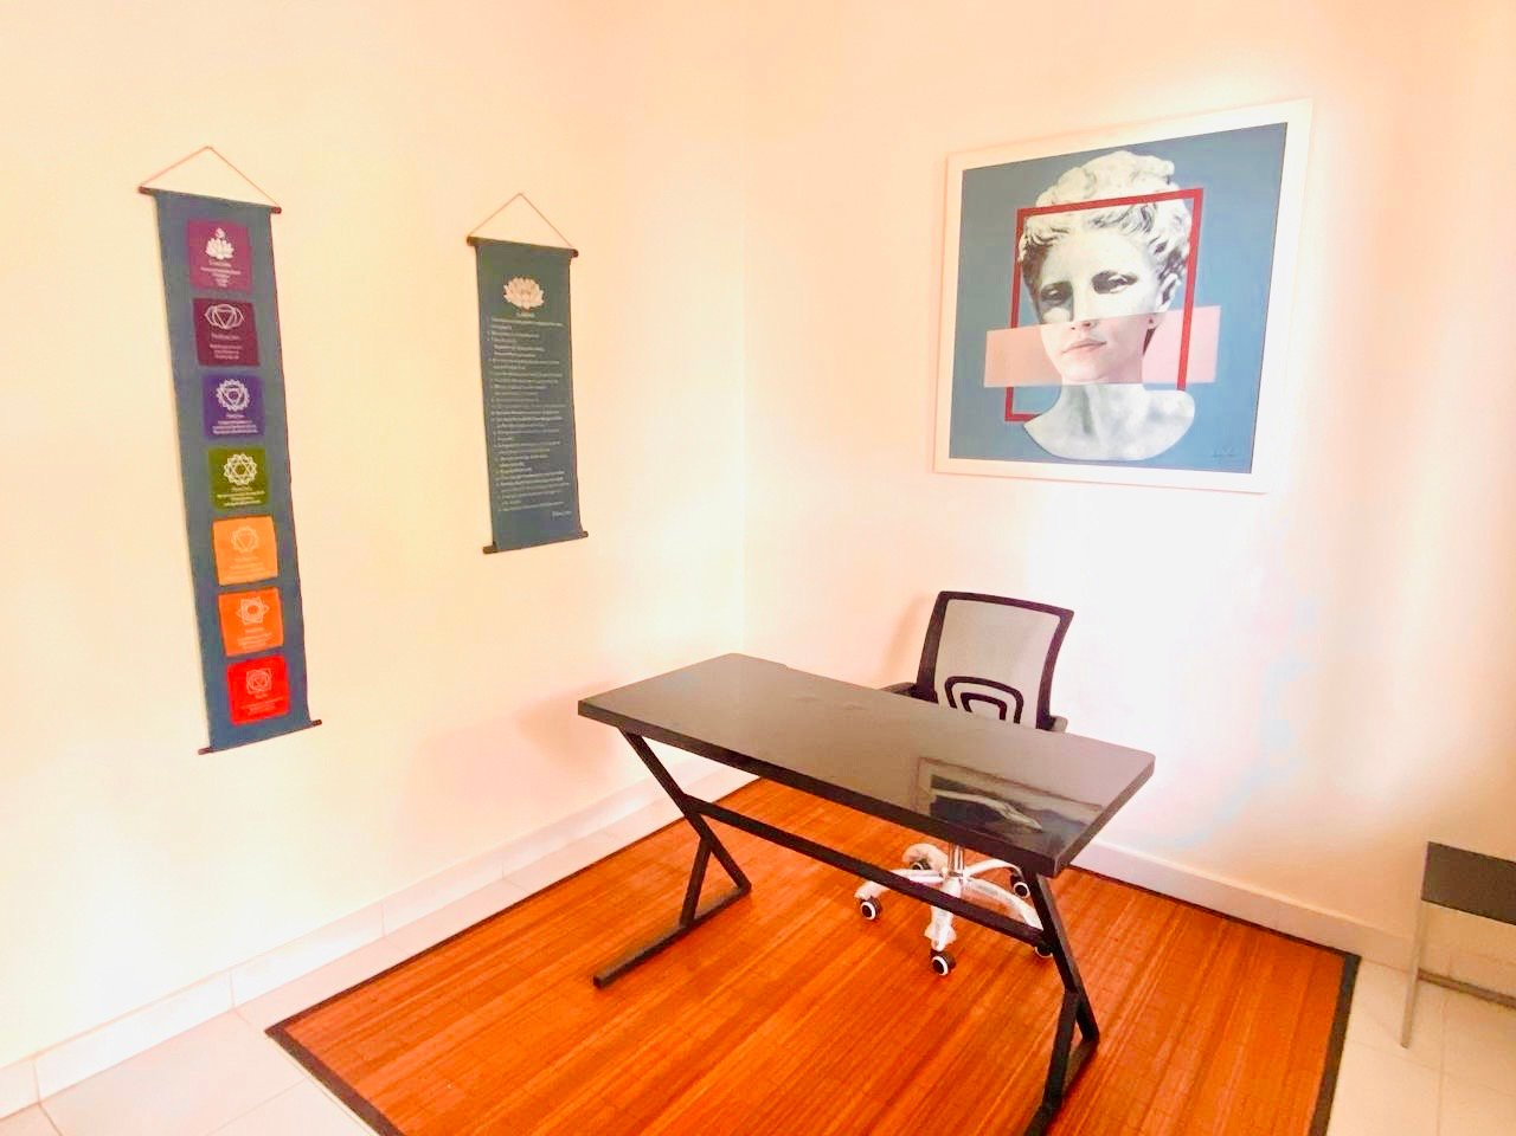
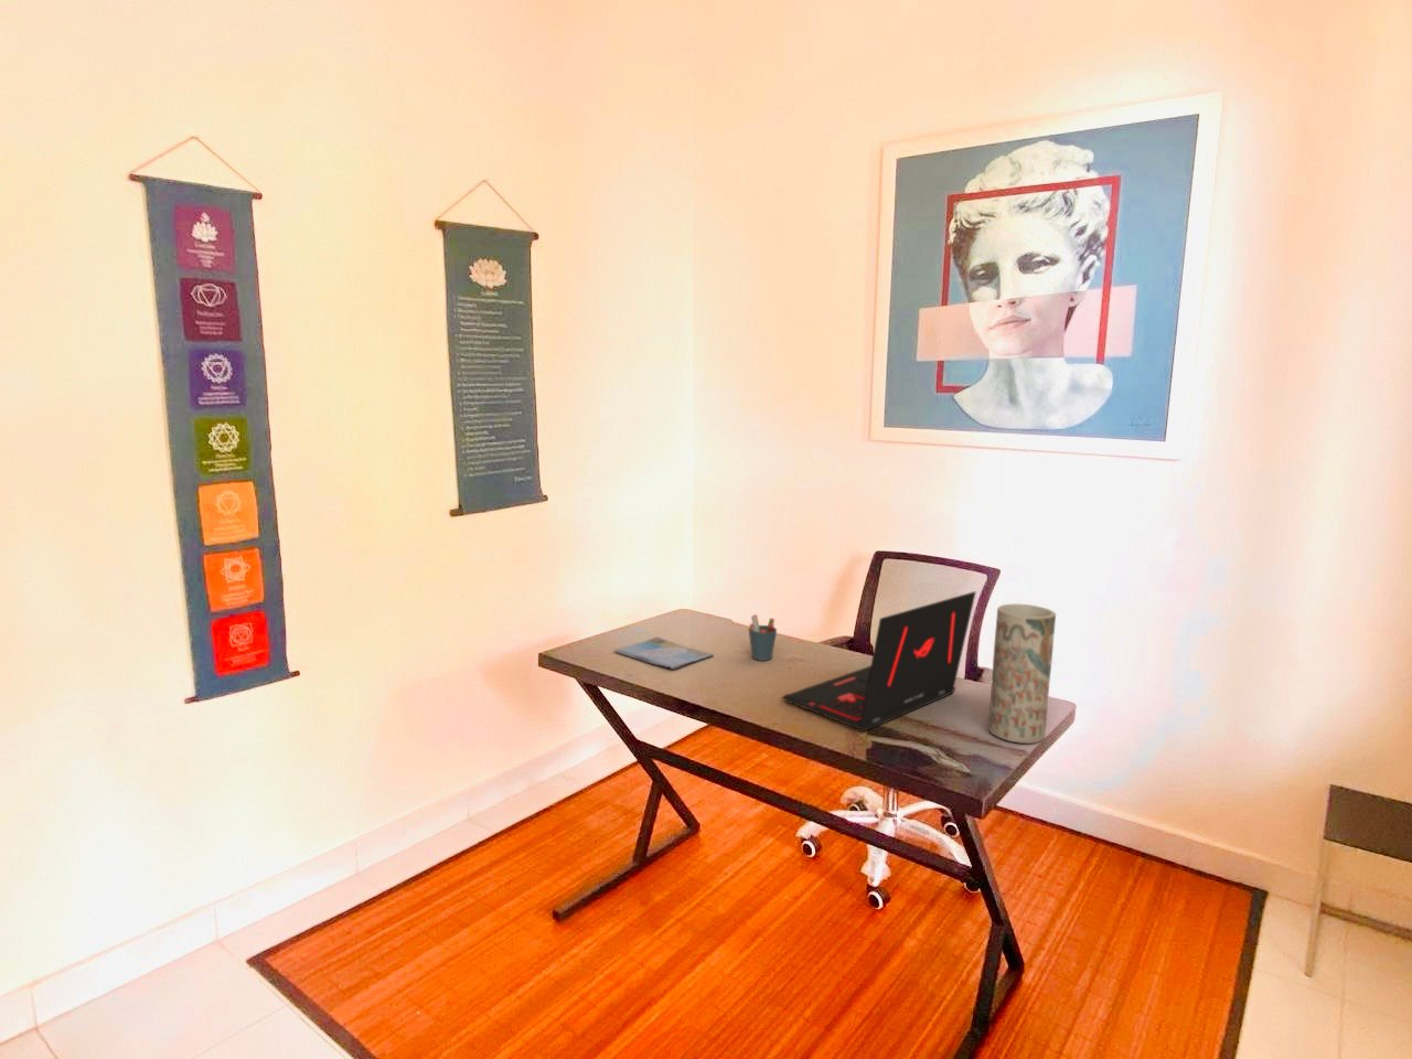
+ pen holder [748,613,777,662]
+ book [614,635,715,670]
+ vase [987,603,1057,744]
+ laptop [780,591,977,732]
